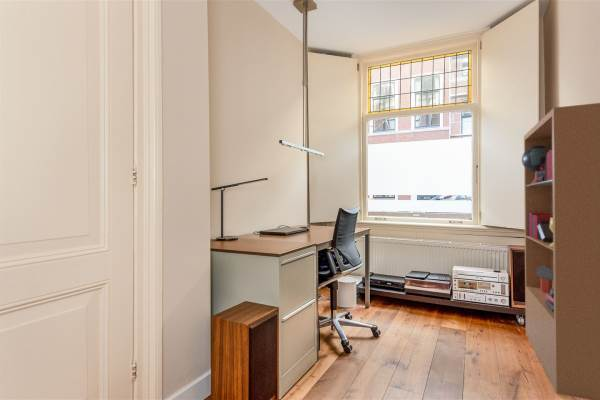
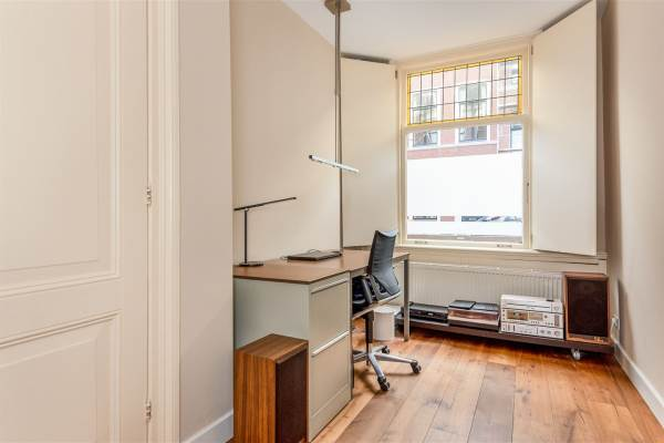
- bookcase [521,102,600,400]
